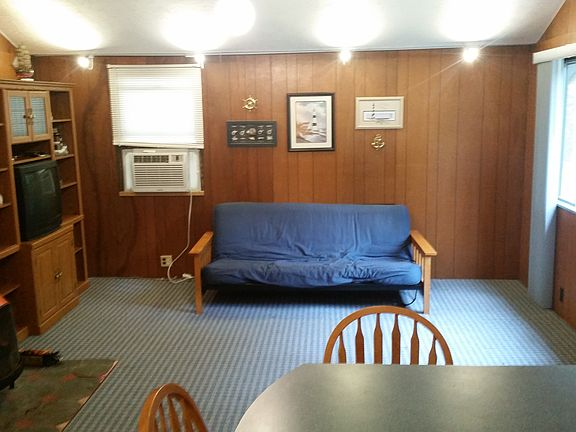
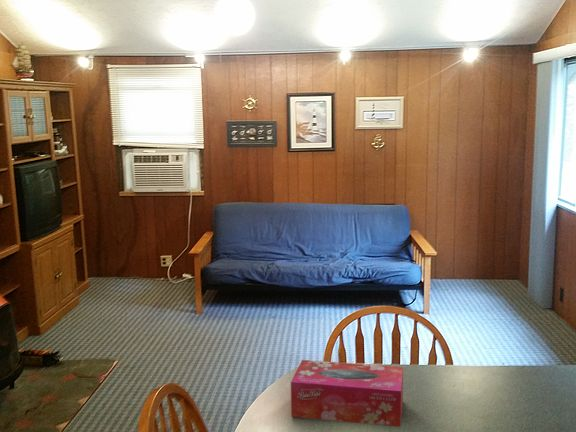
+ tissue box [290,359,404,428]
